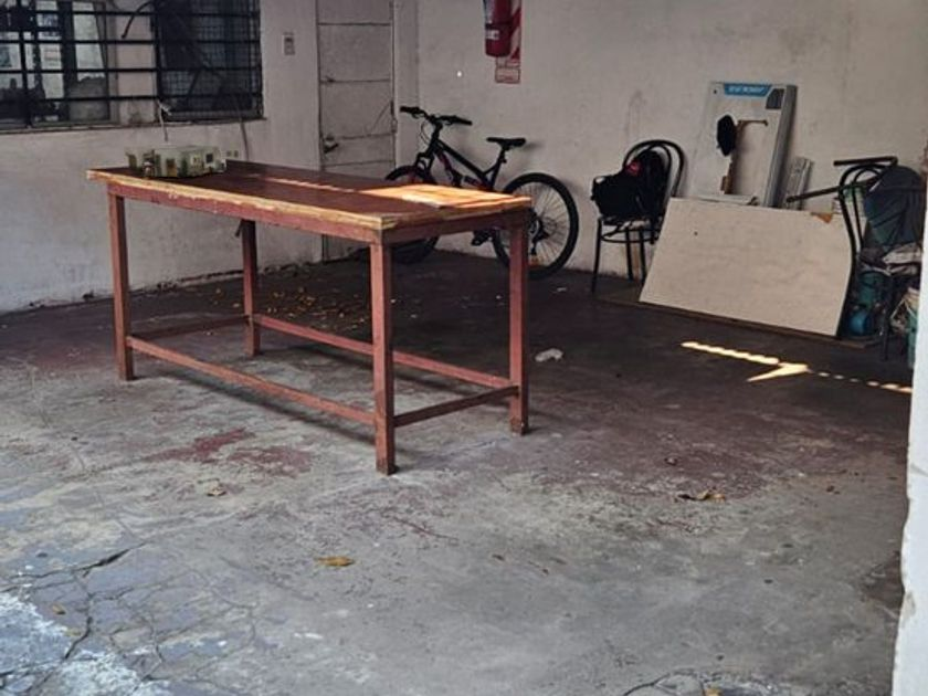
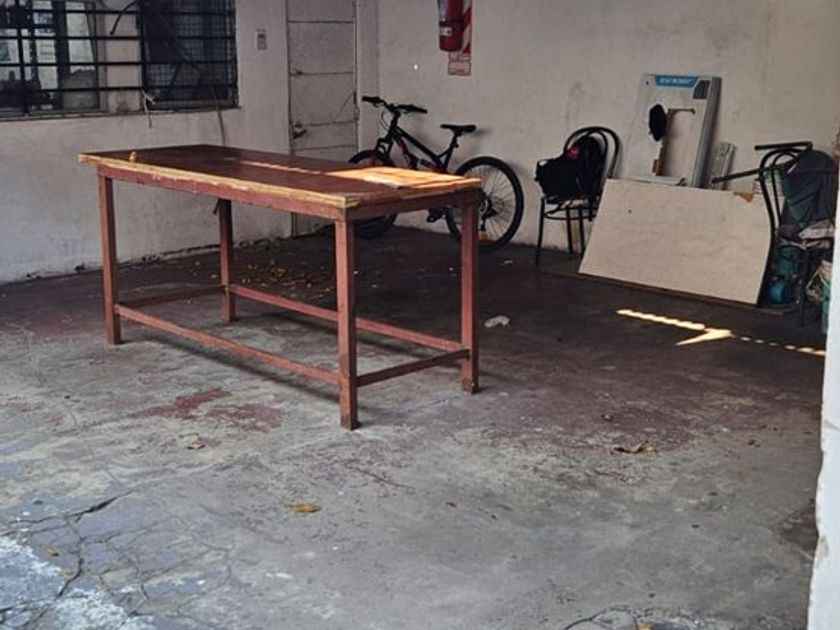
- toolbox [123,144,243,179]
